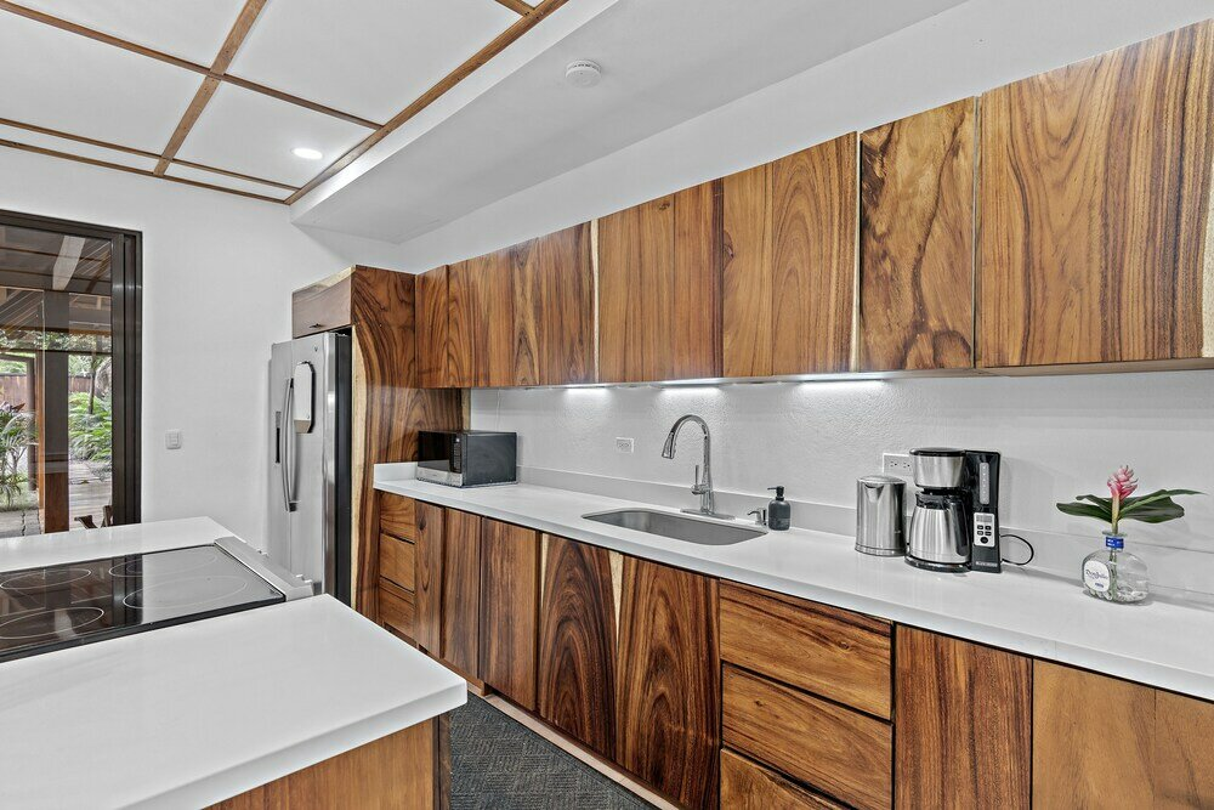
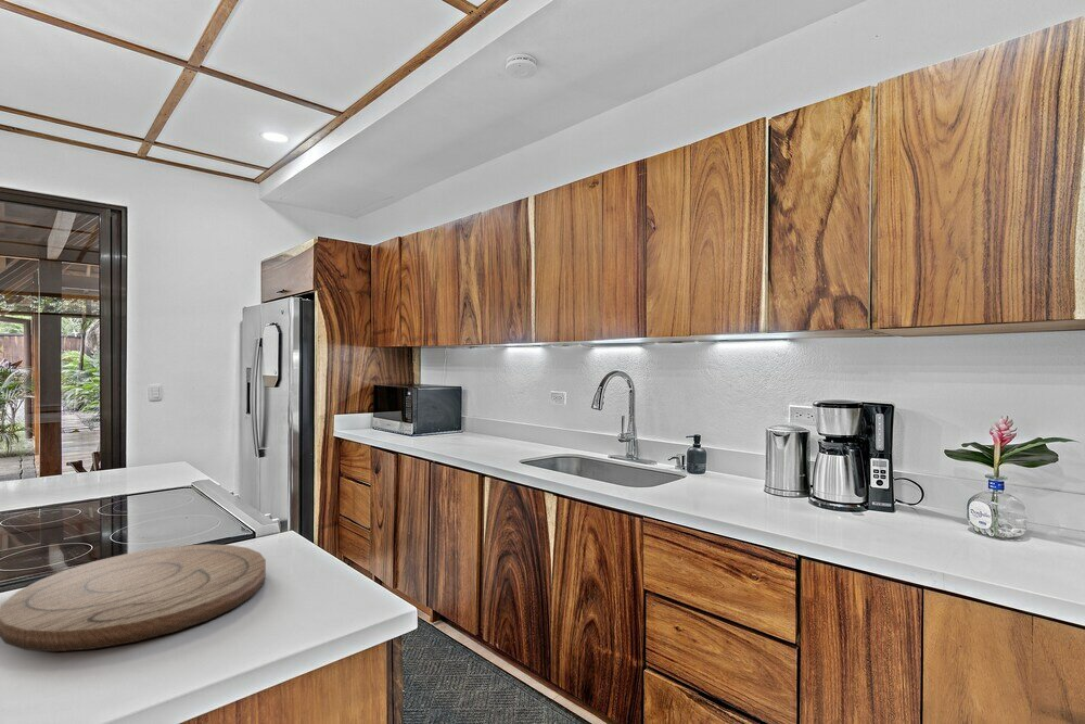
+ cutting board [0,543,267,652]
